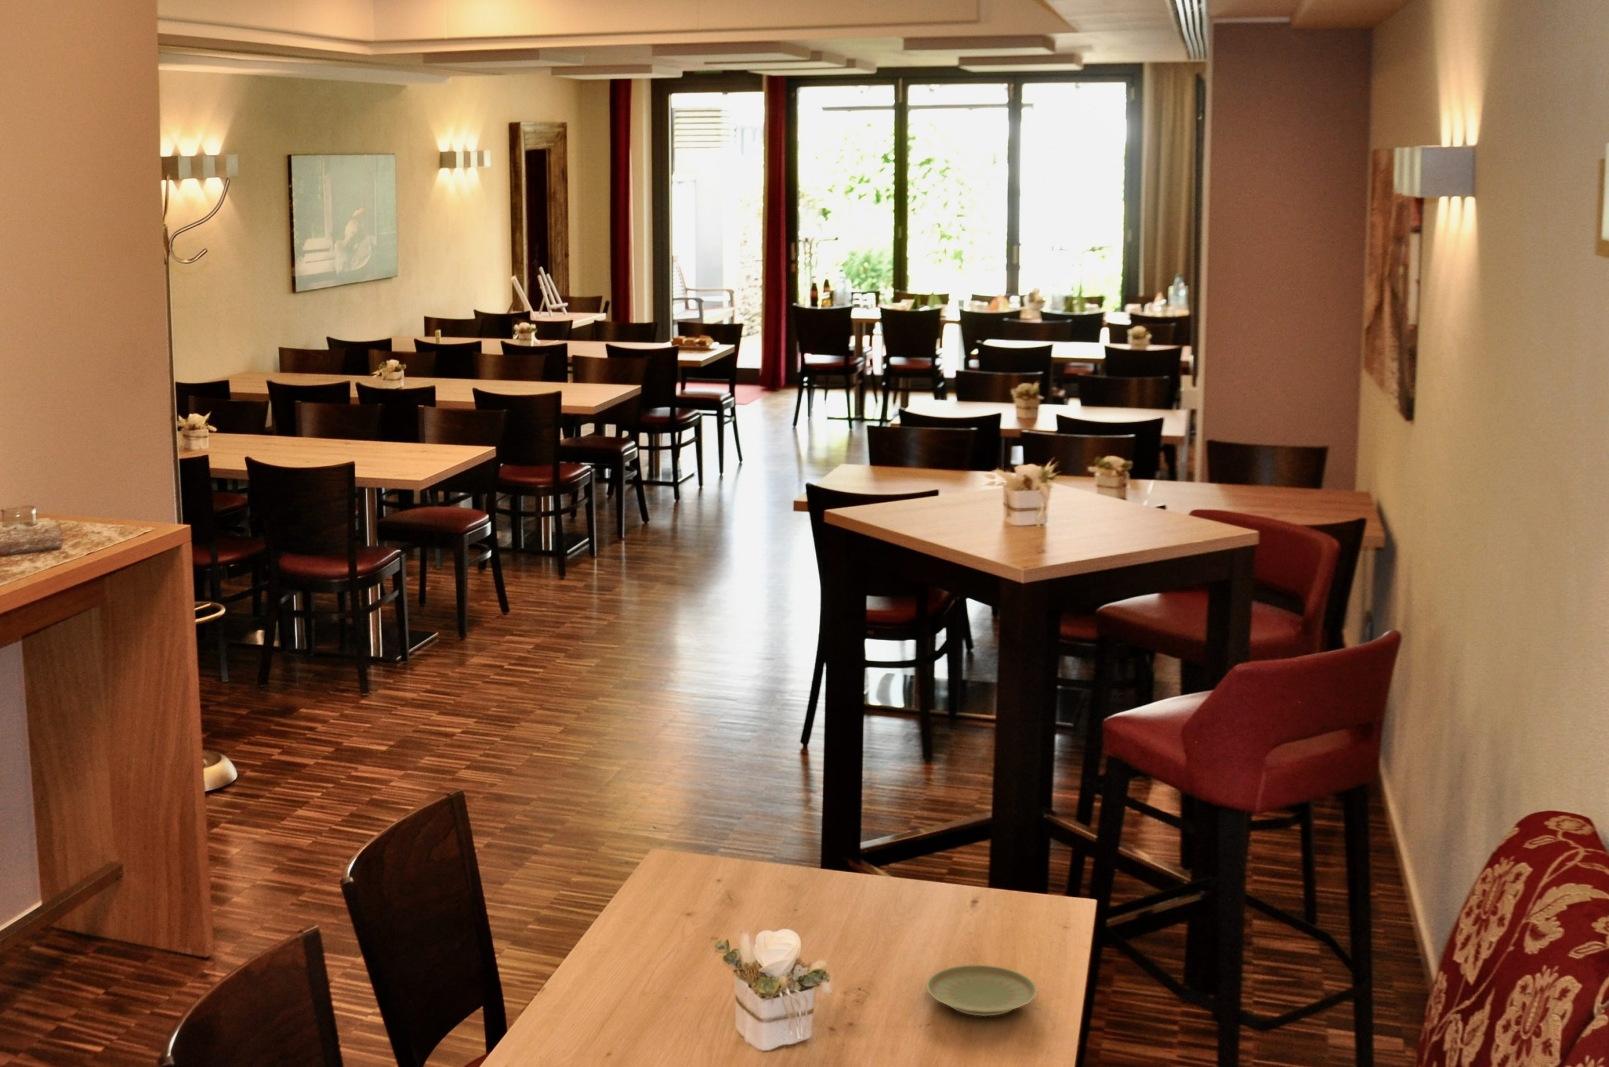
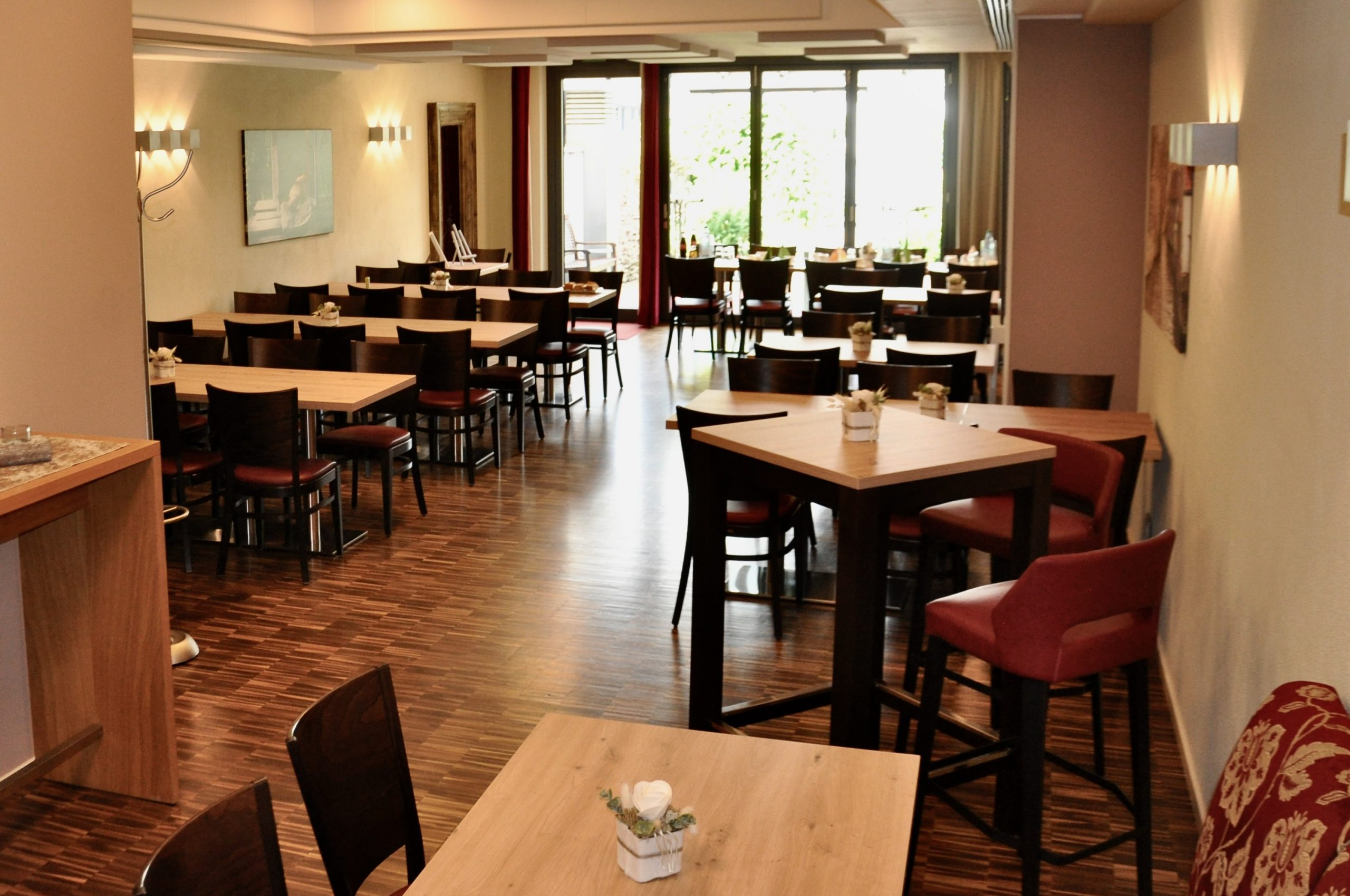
- plate [926,965,1038,1016]
